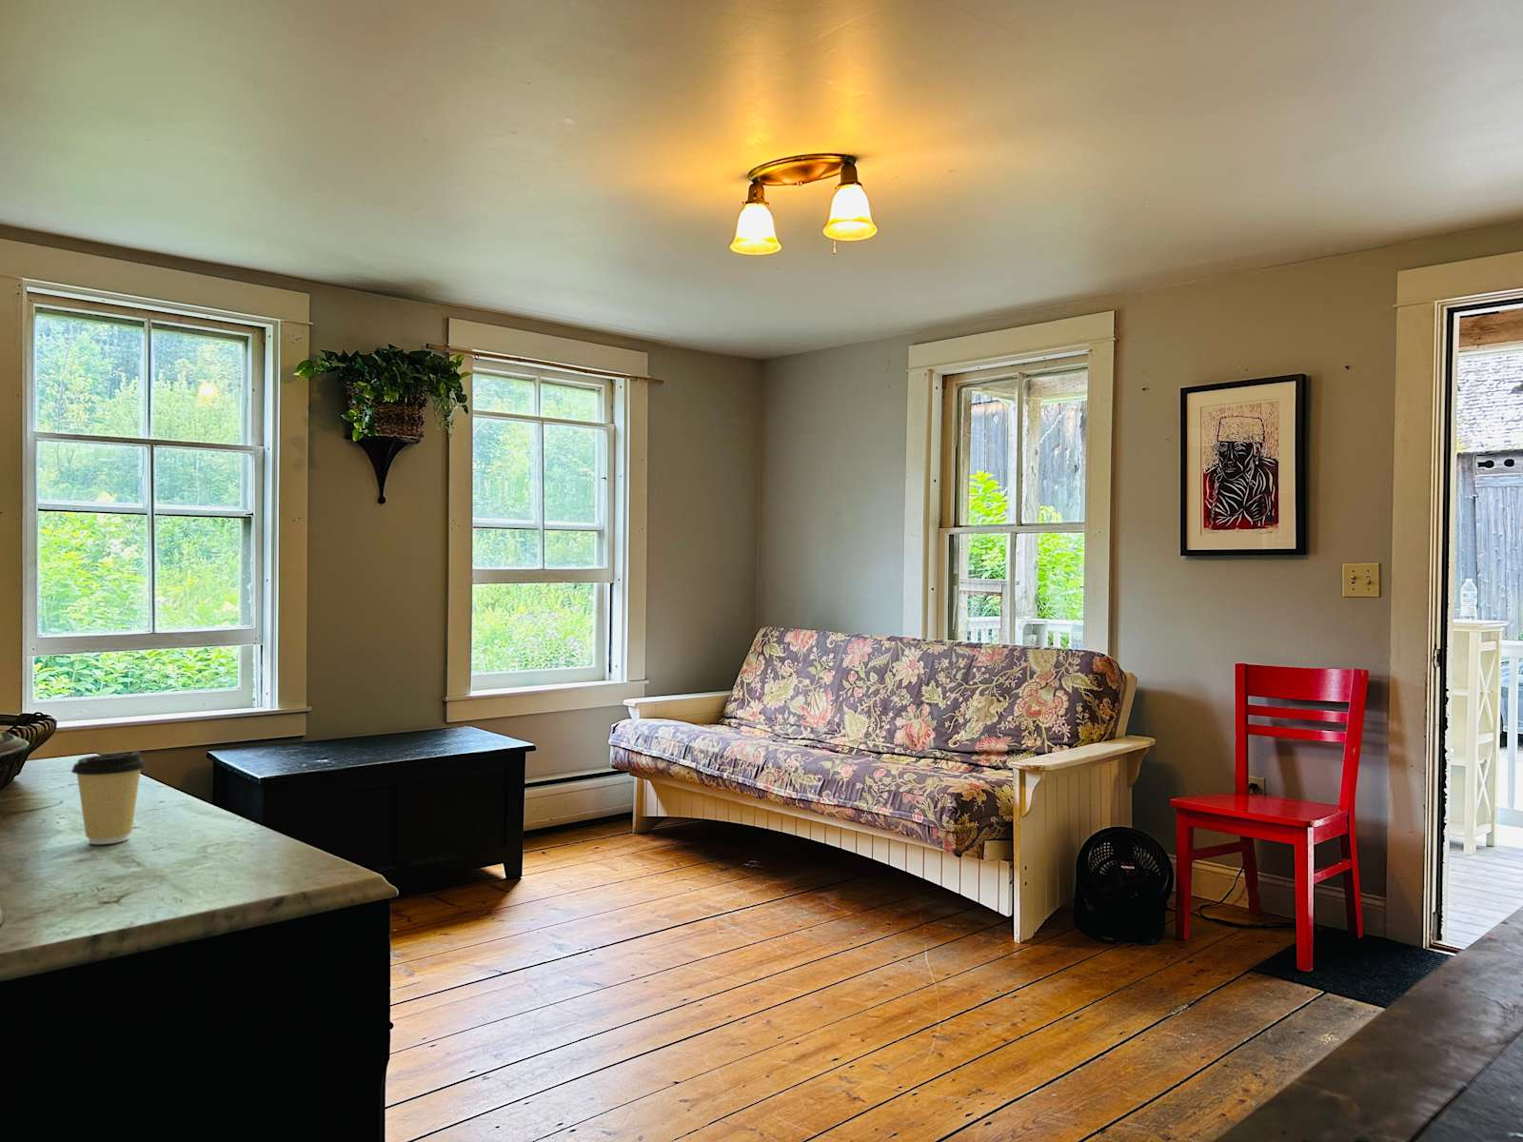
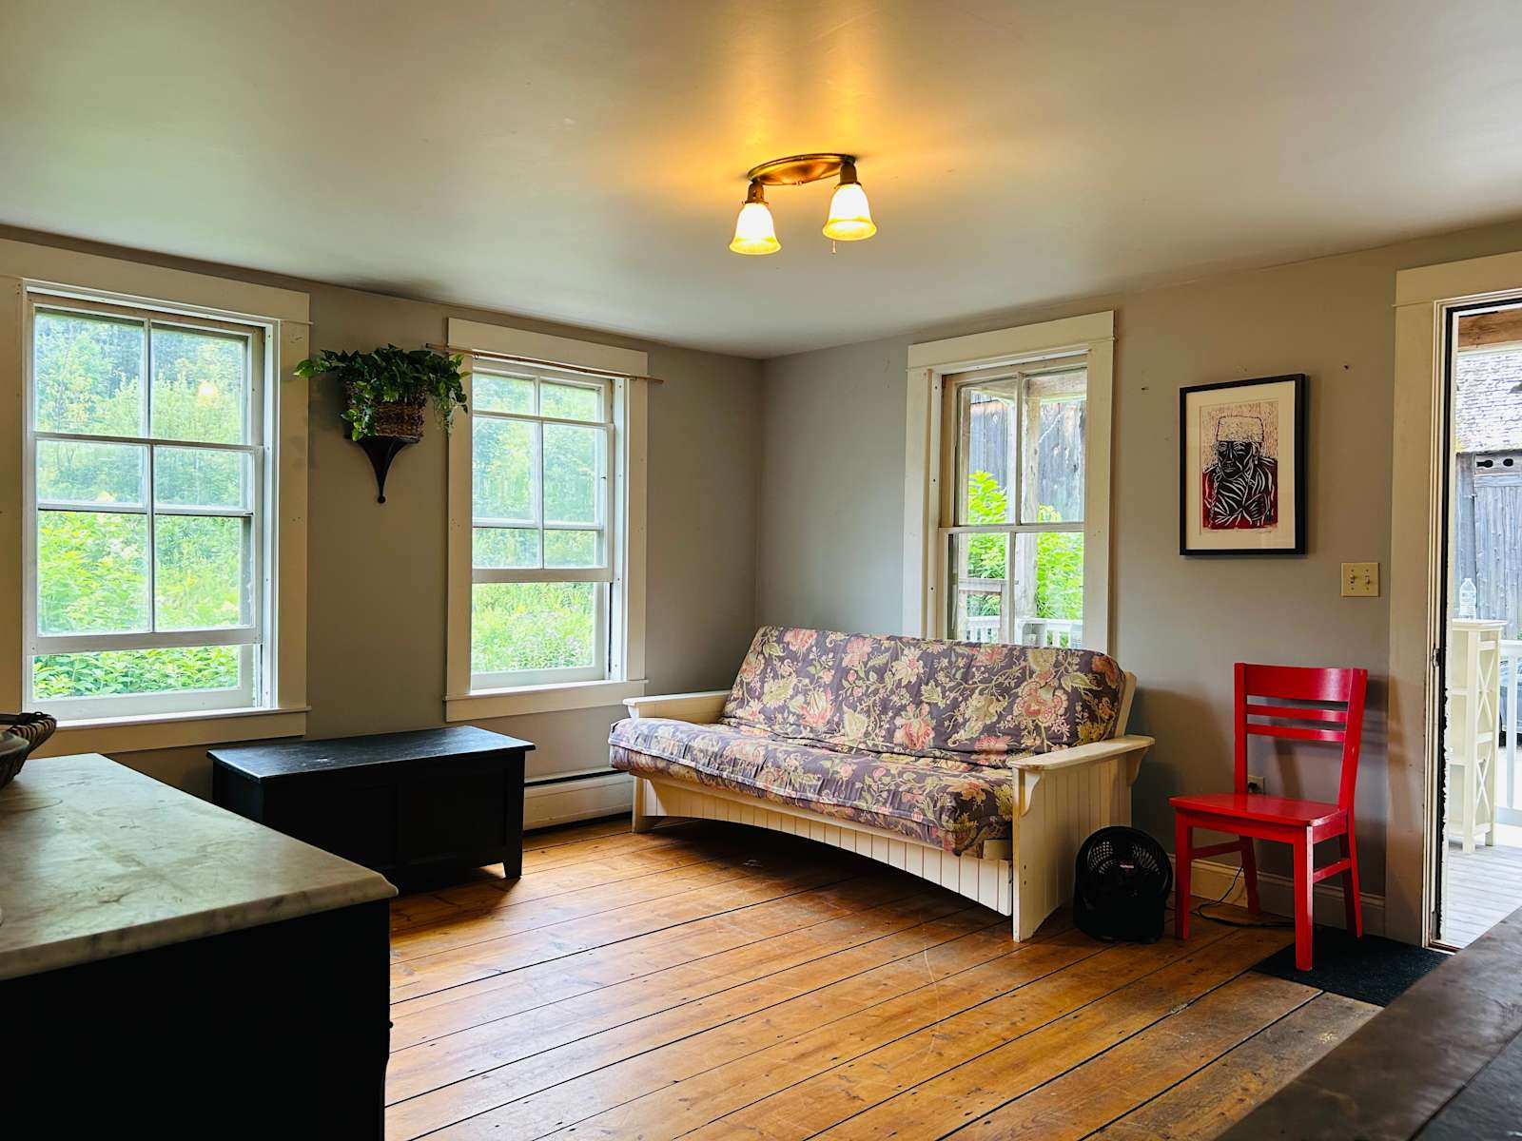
- coffee cup [71,751,148,845]
